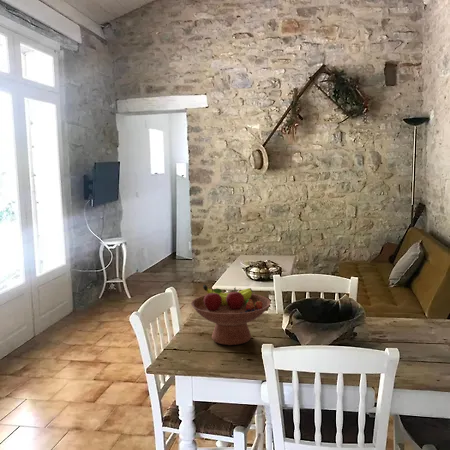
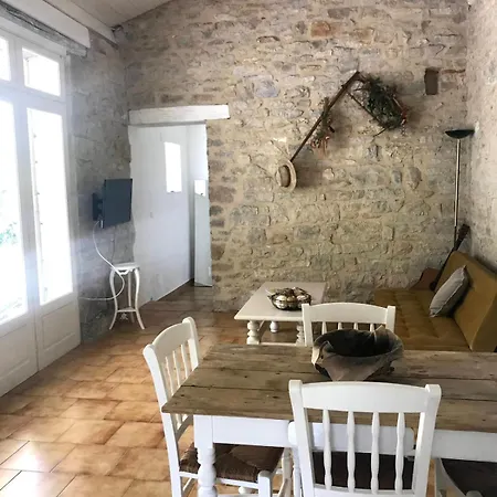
- fruit bowl [190,283,272,346]
